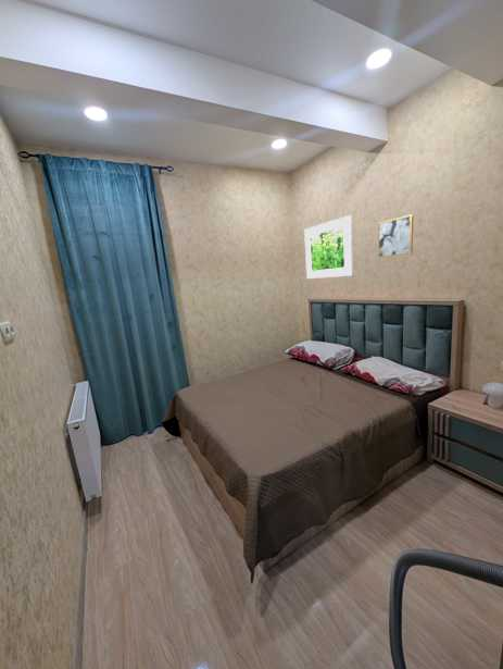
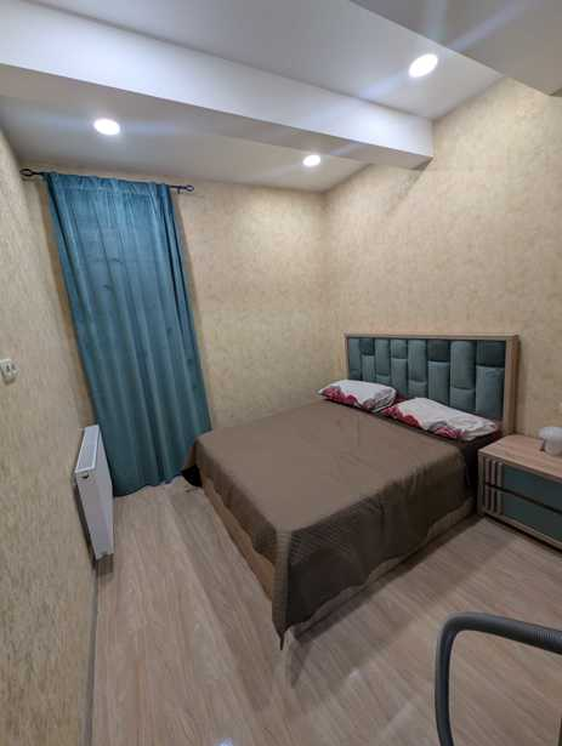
- wall art [377,213,414,259]
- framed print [303,214,354,280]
